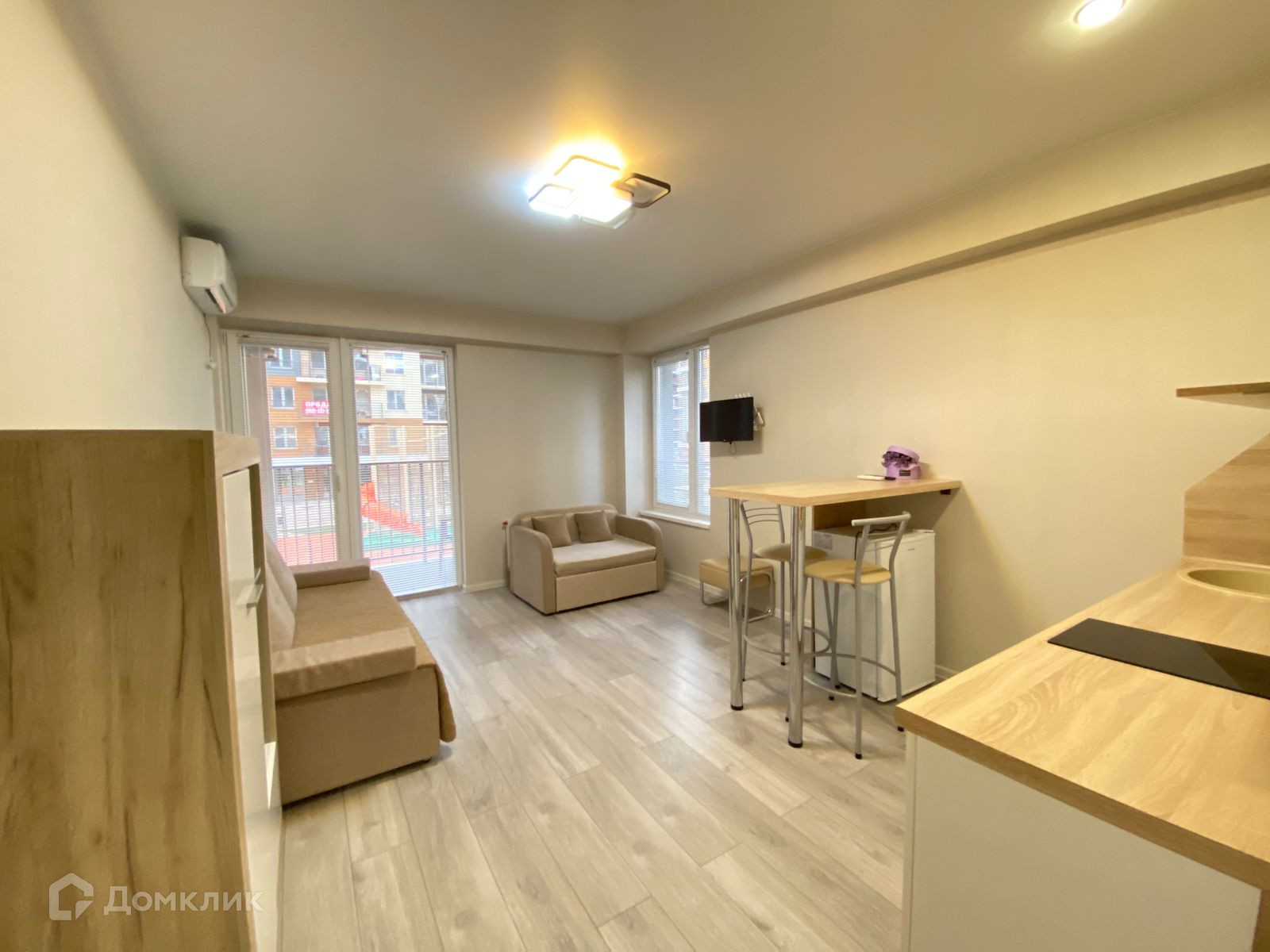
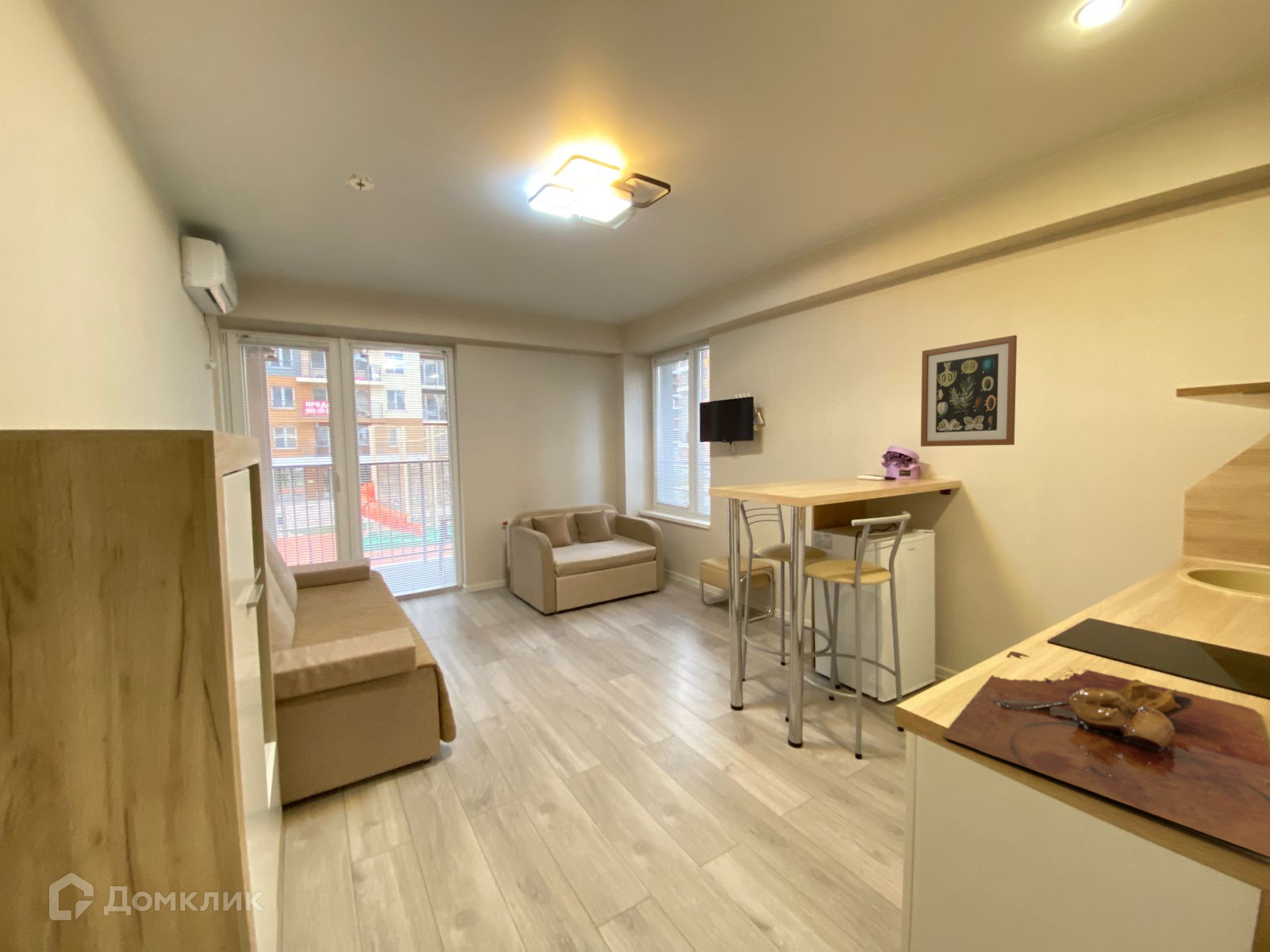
+ cutting board [942,651,1270,858]
+ wall art [920,334,1018,447]
+ smoke detector [344,172,375,191]
